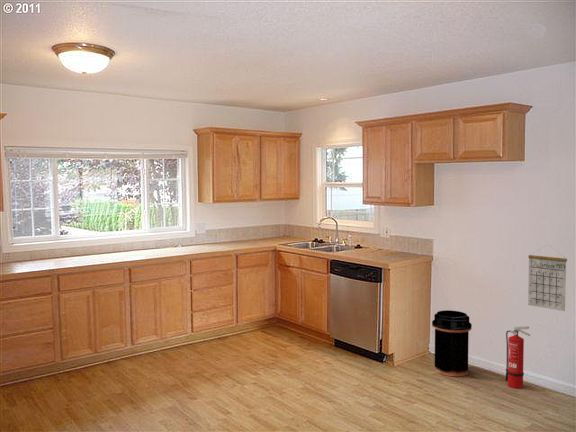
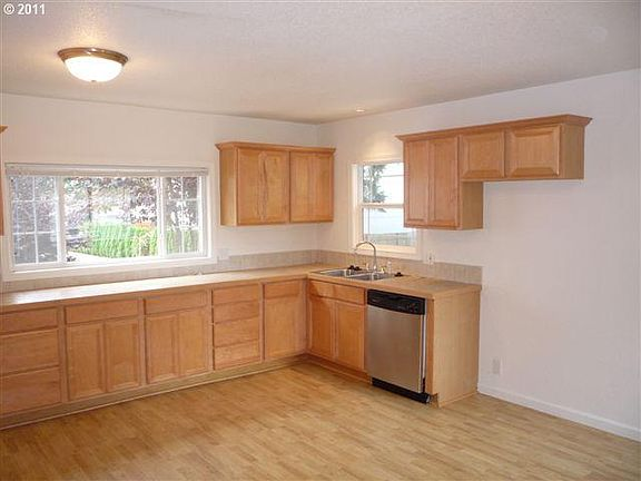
- calendar [527,245,568,312]
- trash can [431,309,473,377]
- fire extinguisher [505,326,531,389]
